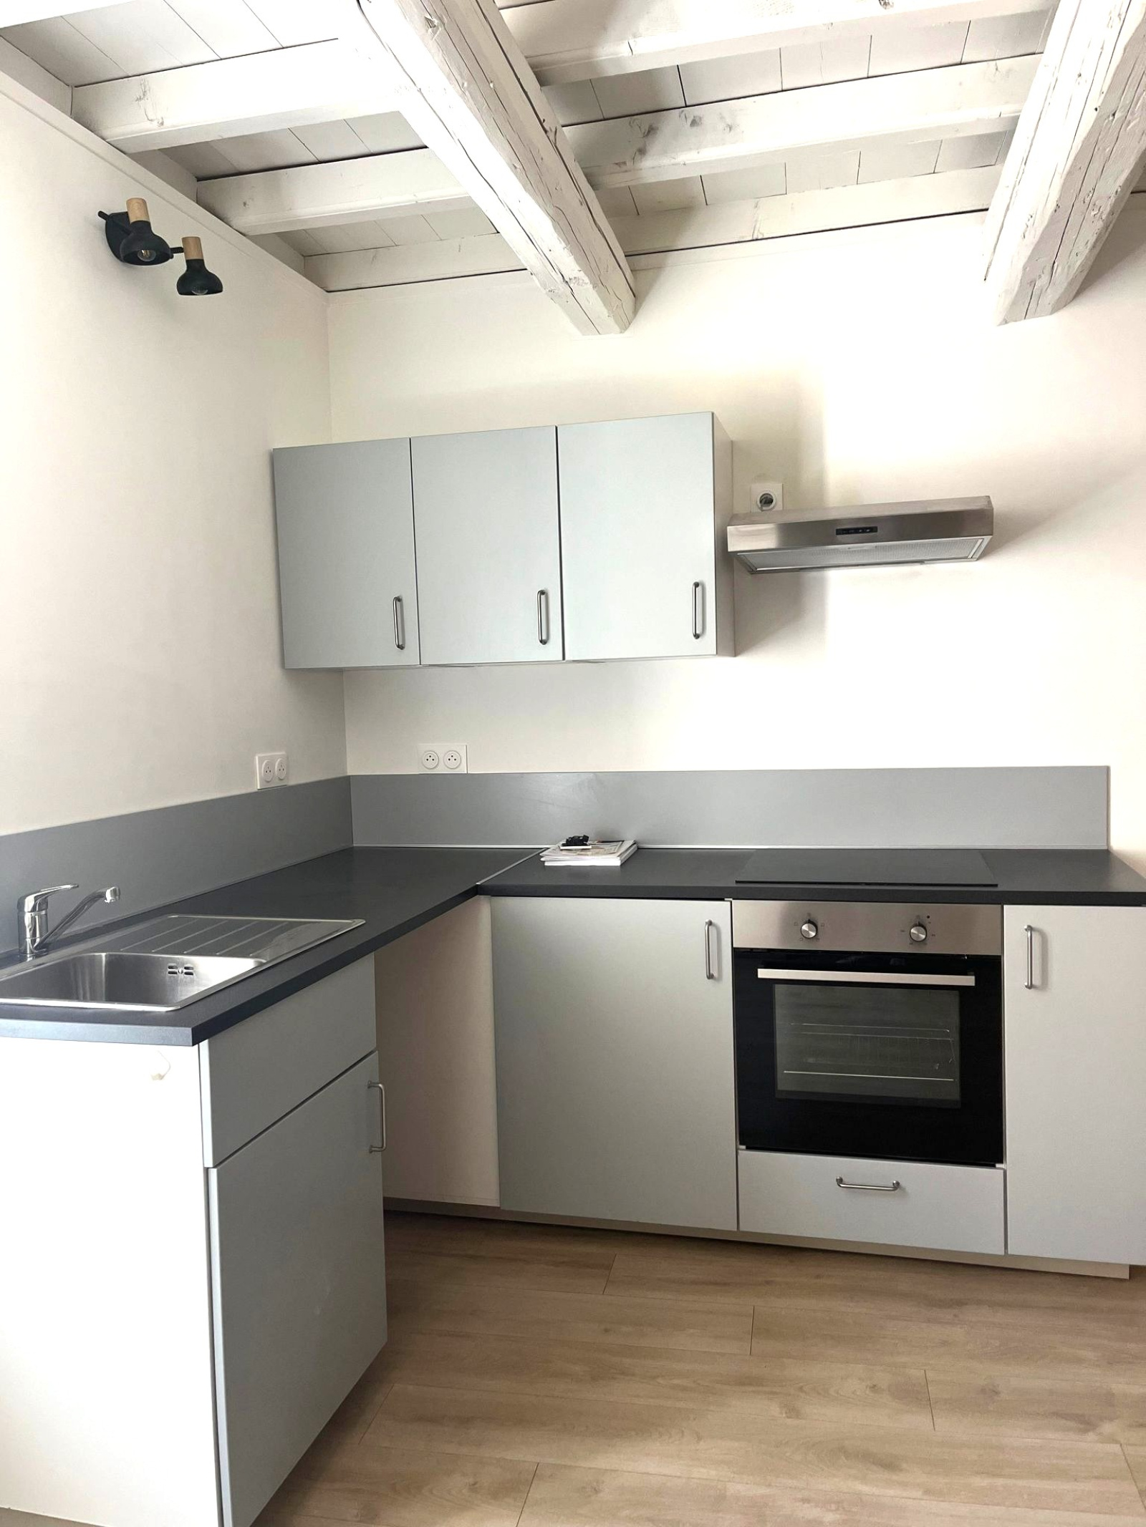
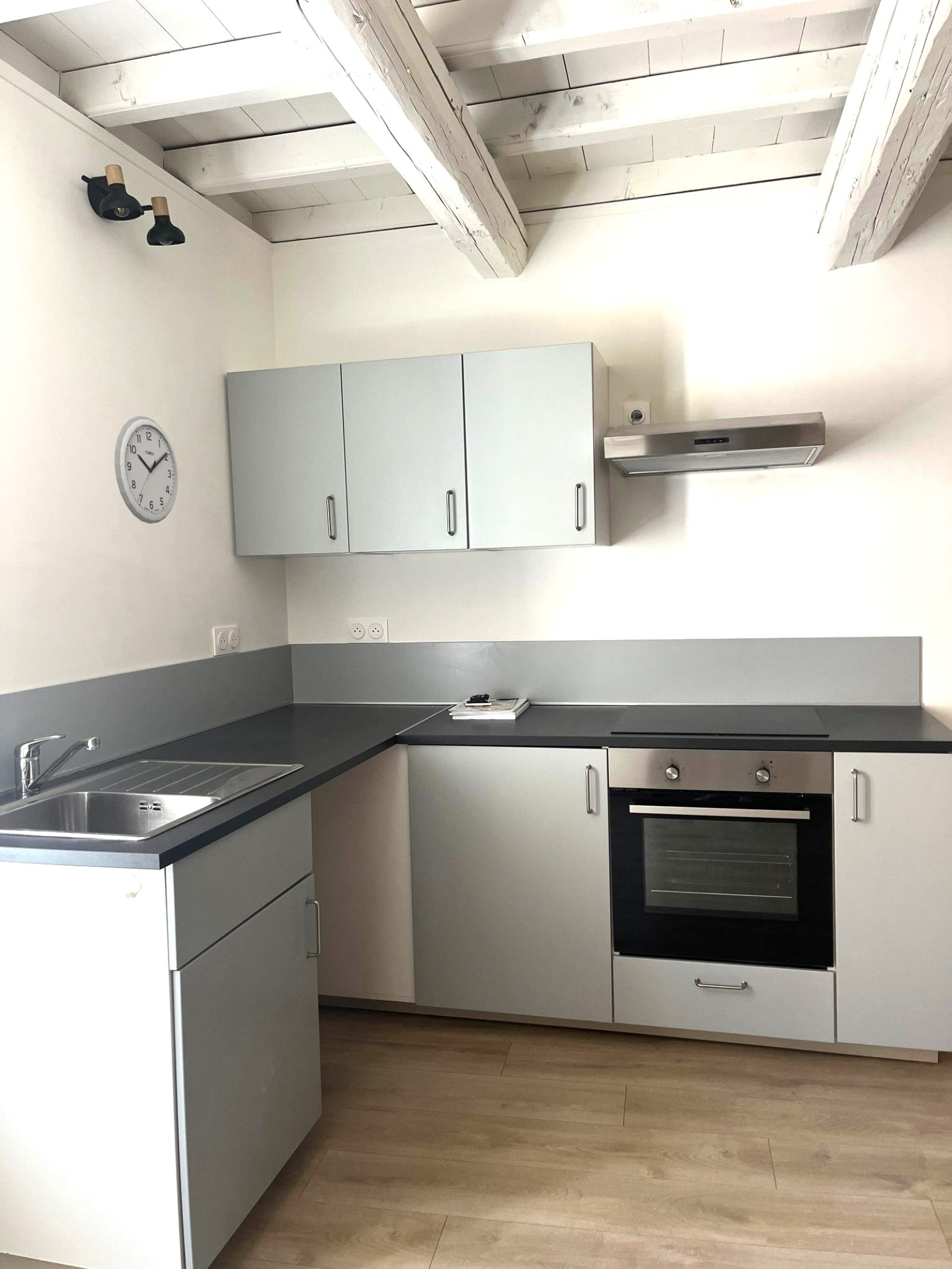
+ wall clock [114,416,179,524]
